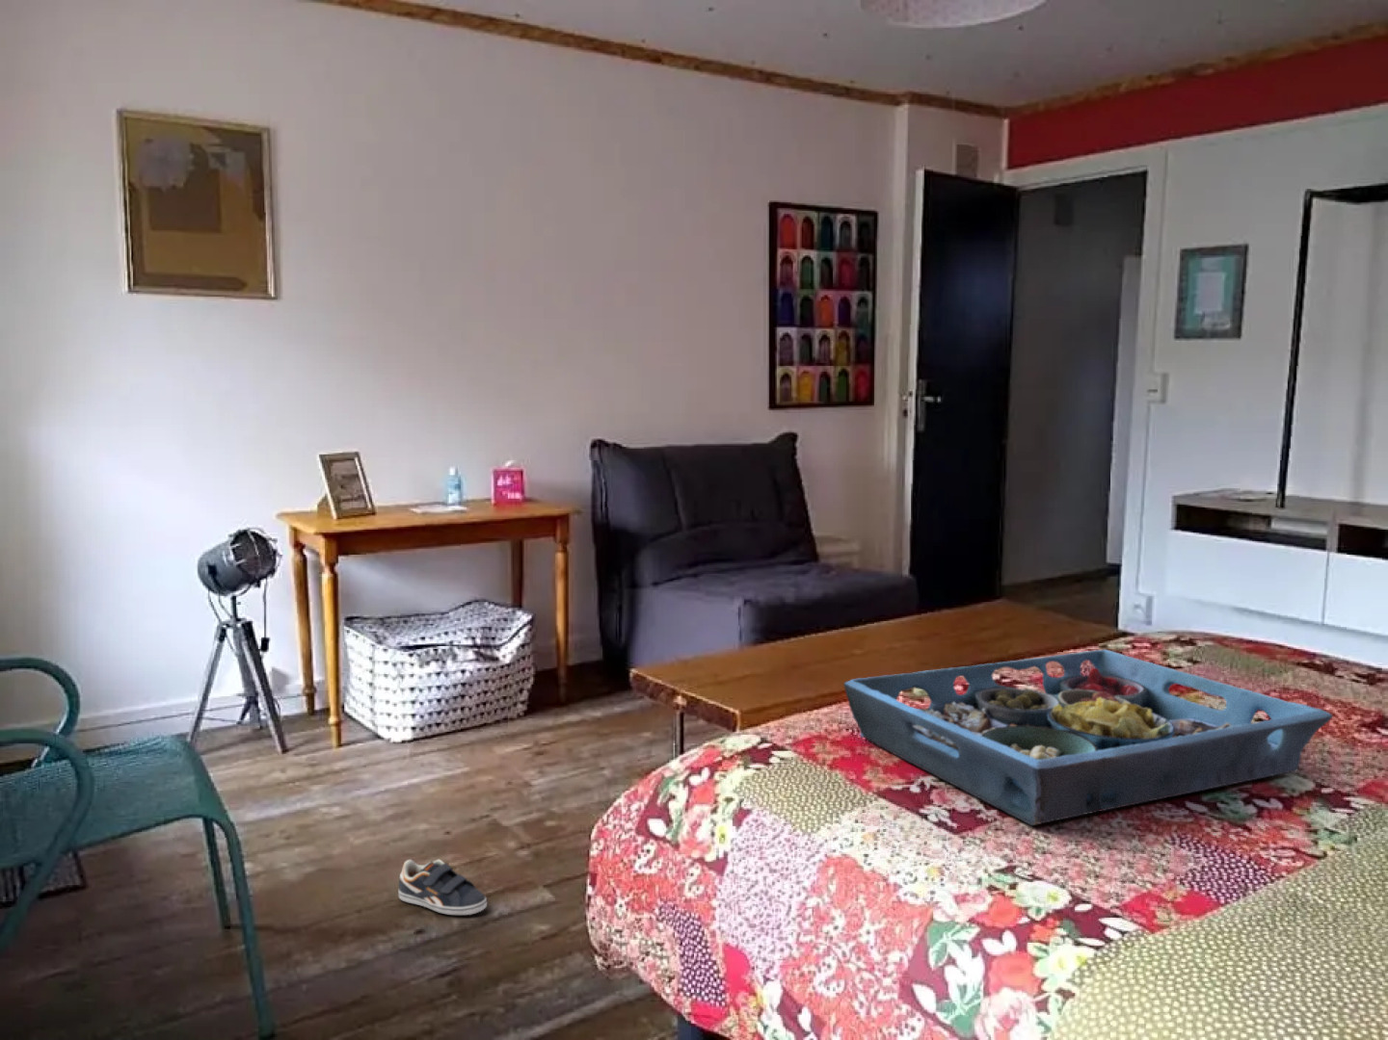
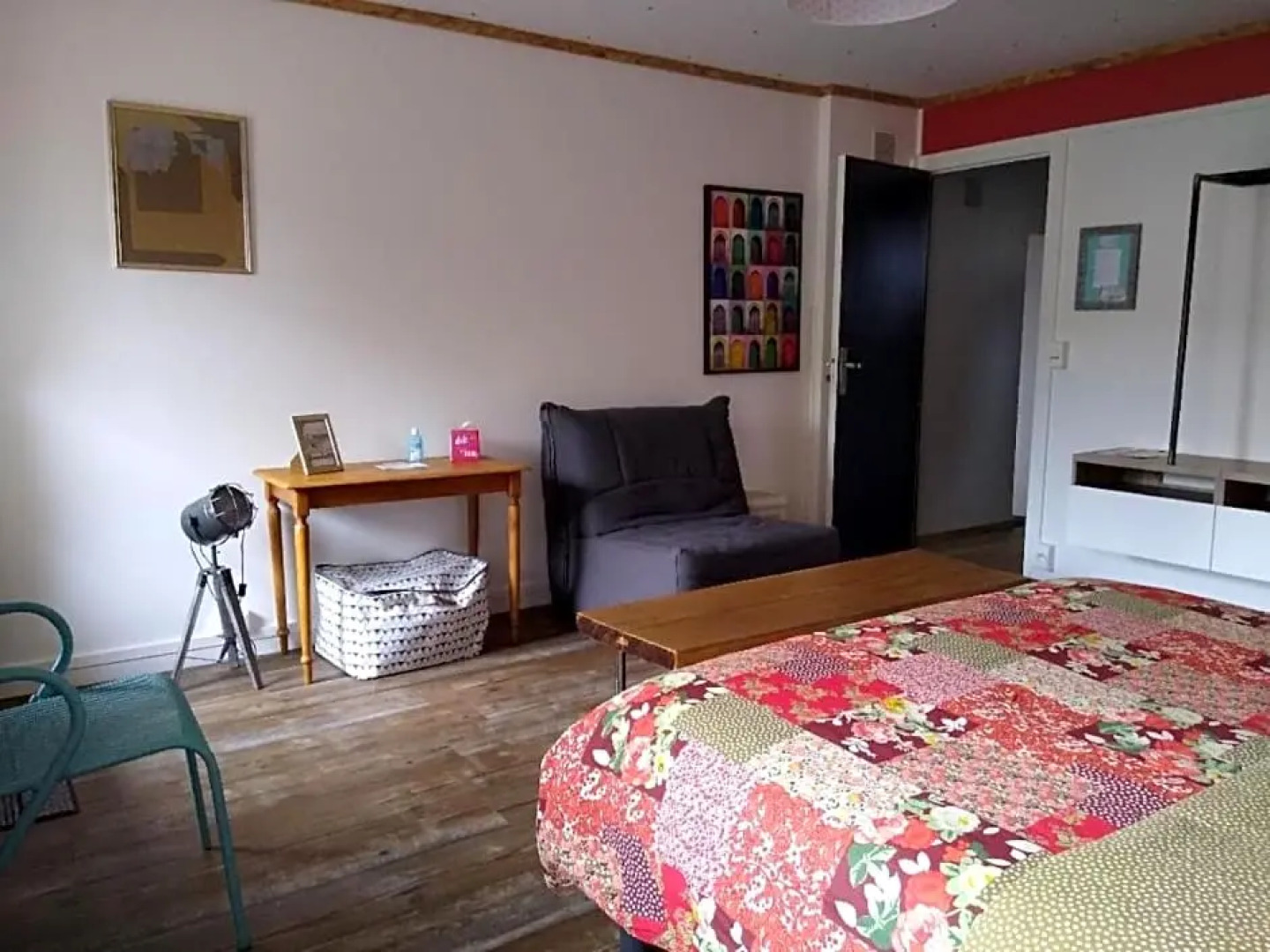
- sneaker [397,859,487,915]
- serving tray [843,649,1334,826]
